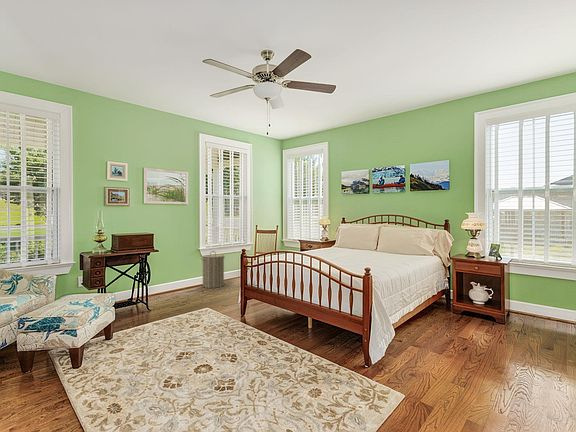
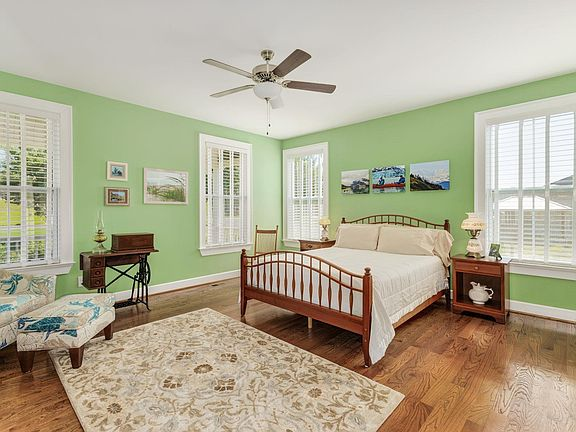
- laundry hamper [200,250,226,289]
